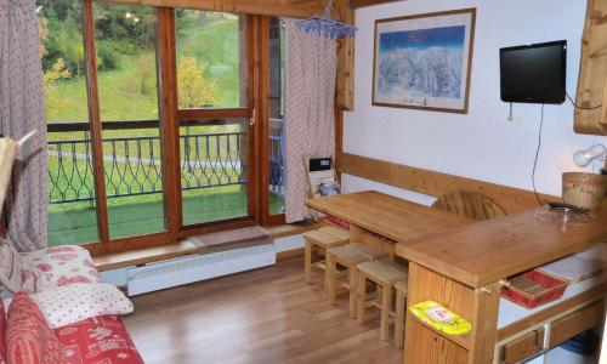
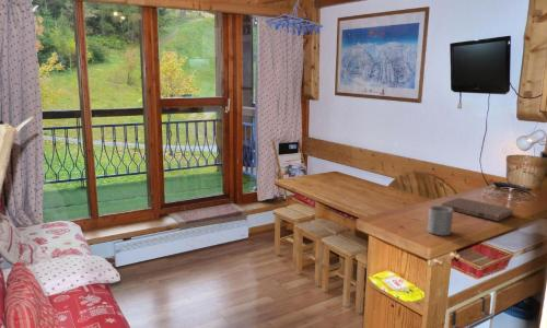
+ mug [427,204,454,236]
+ book [441,197,515,222]
